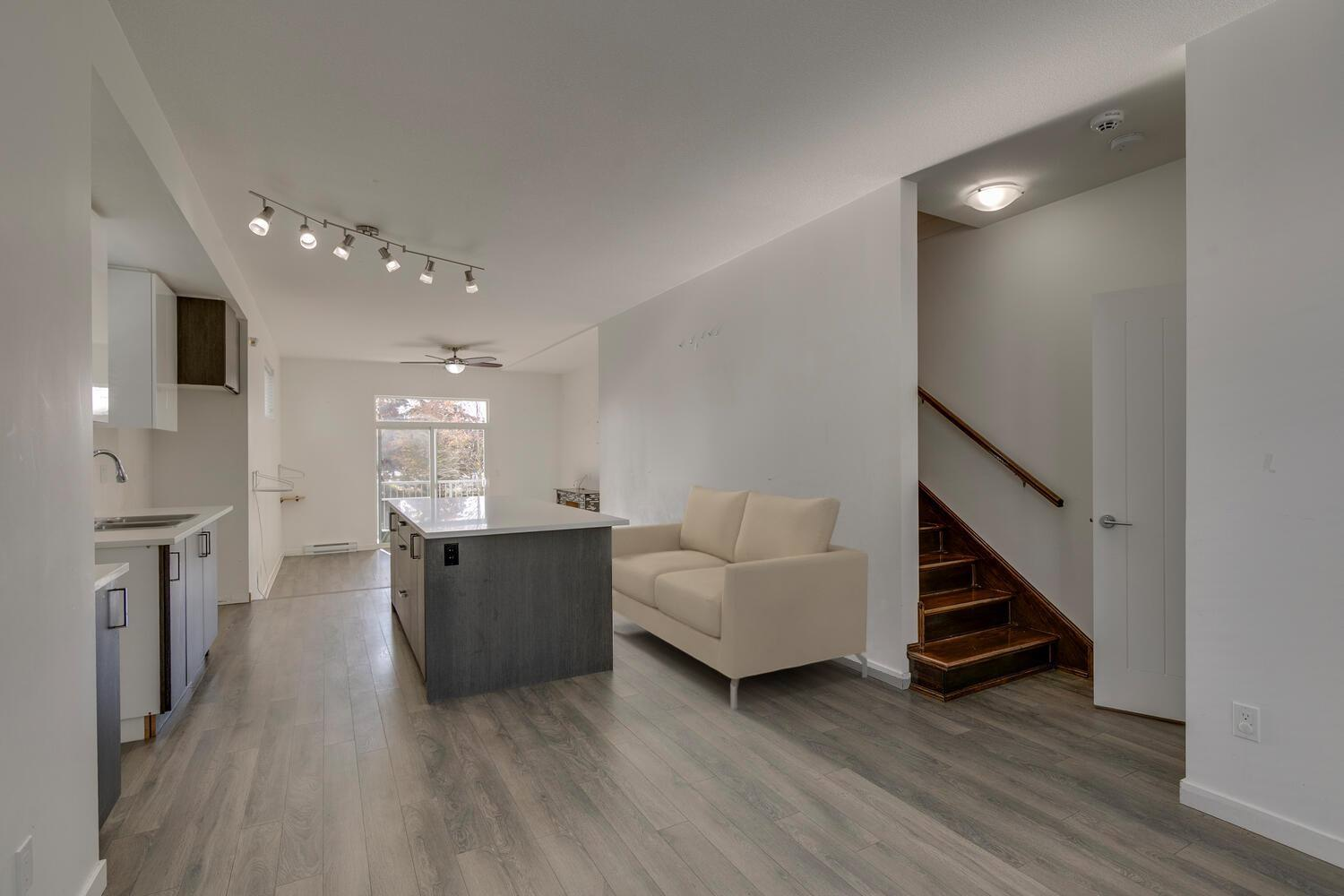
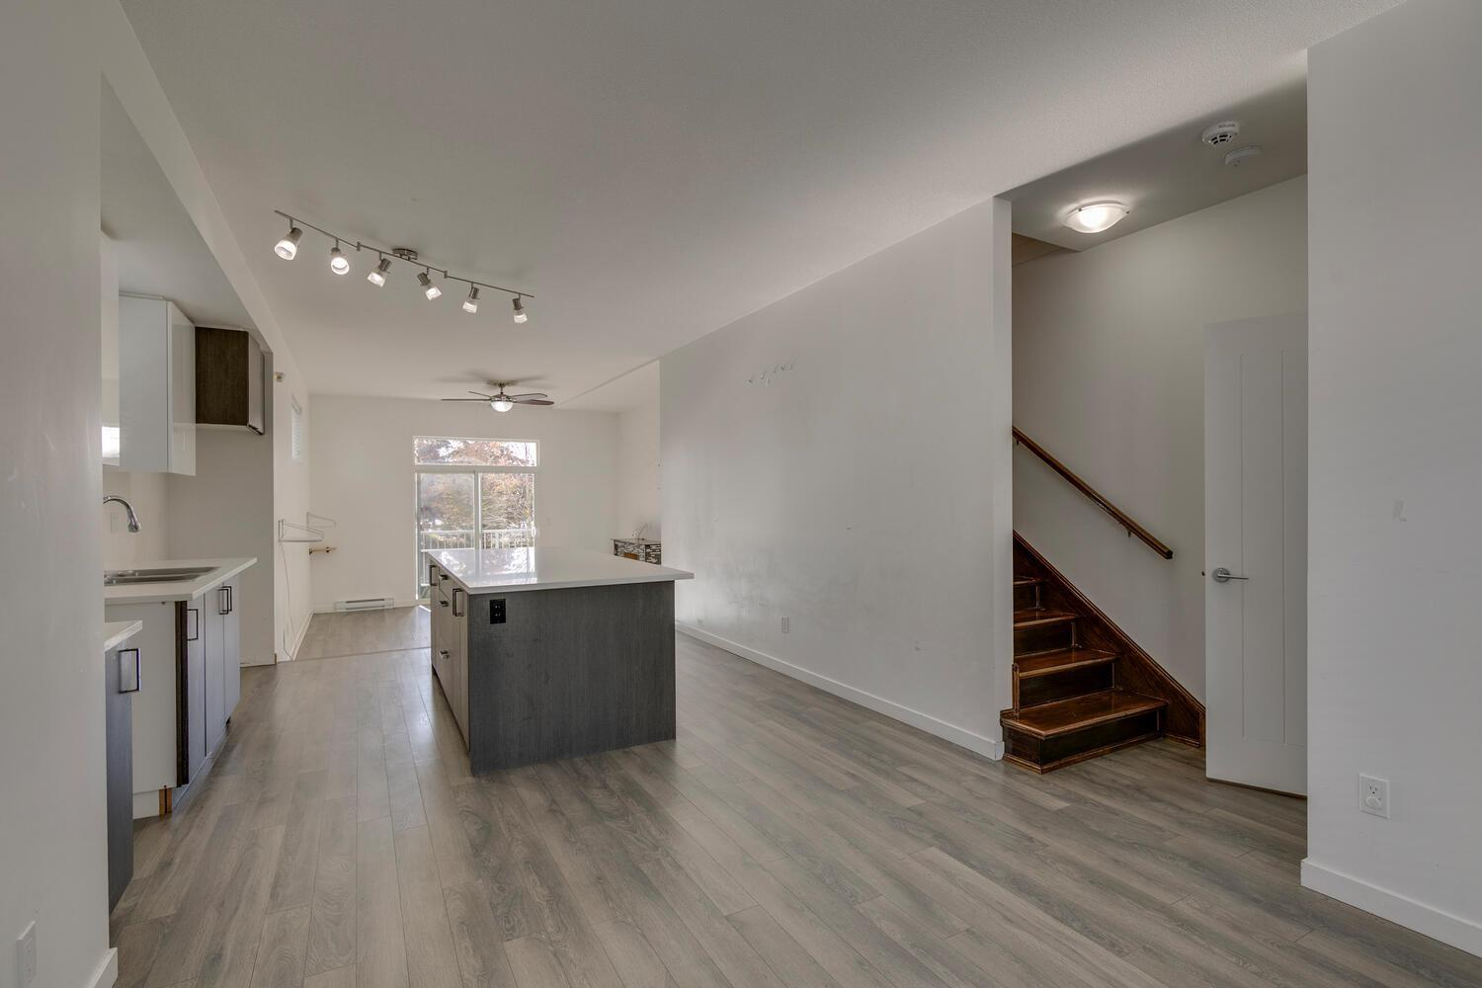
- sofa [611,484,869,711]
